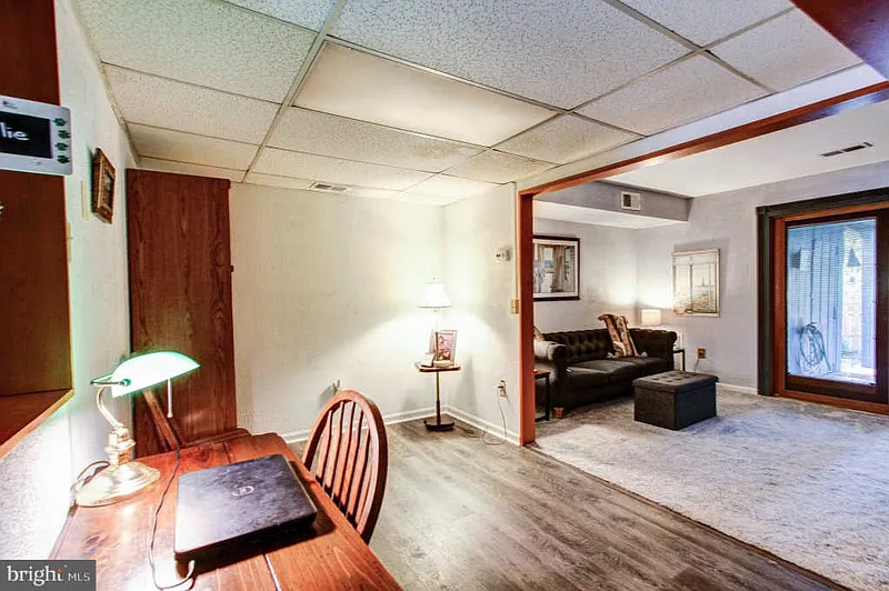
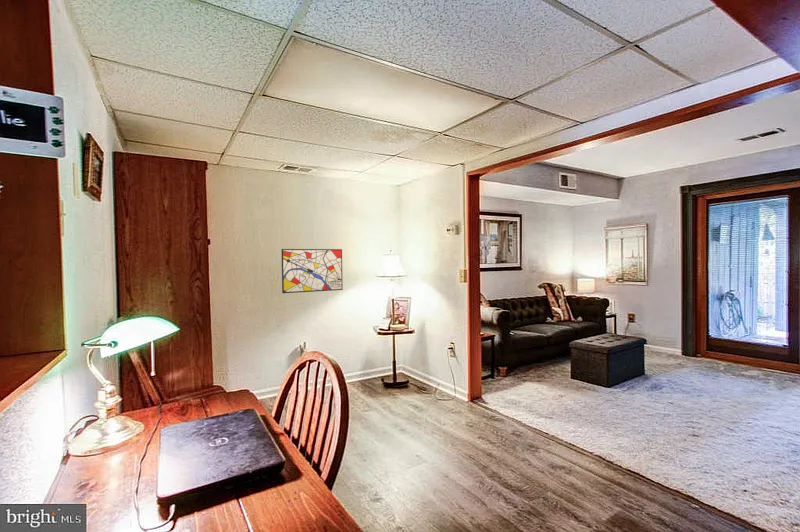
+ wall art [281,248,344,294]
